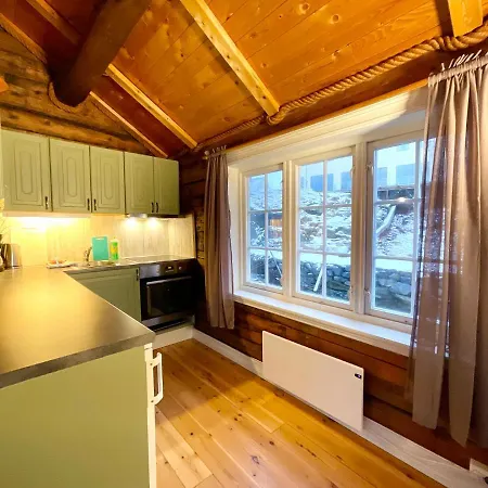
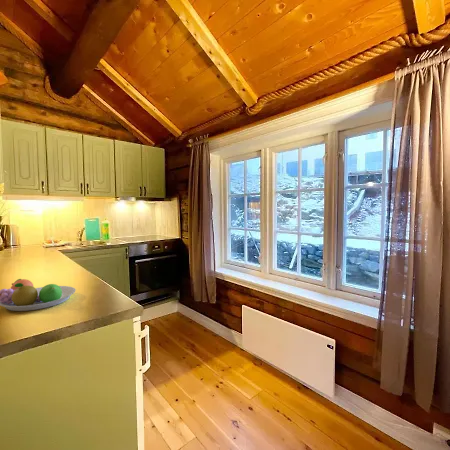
+ fruit bowl [0,278,77,312]
